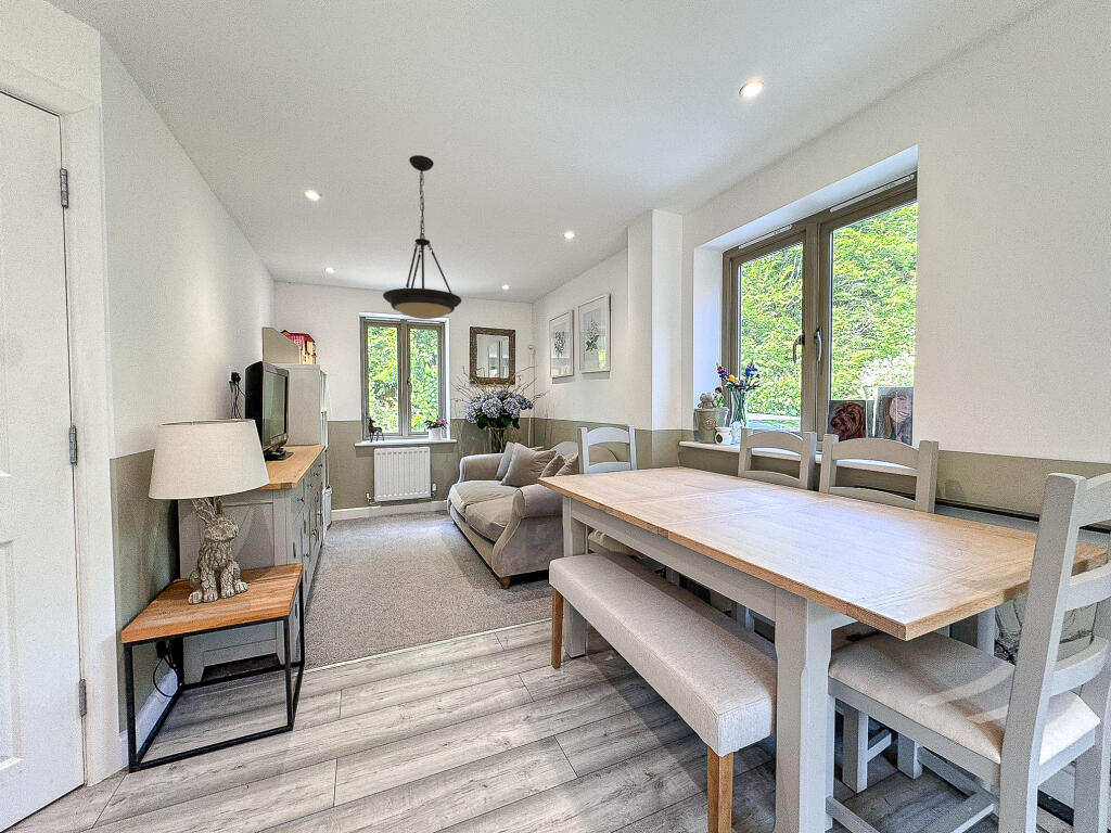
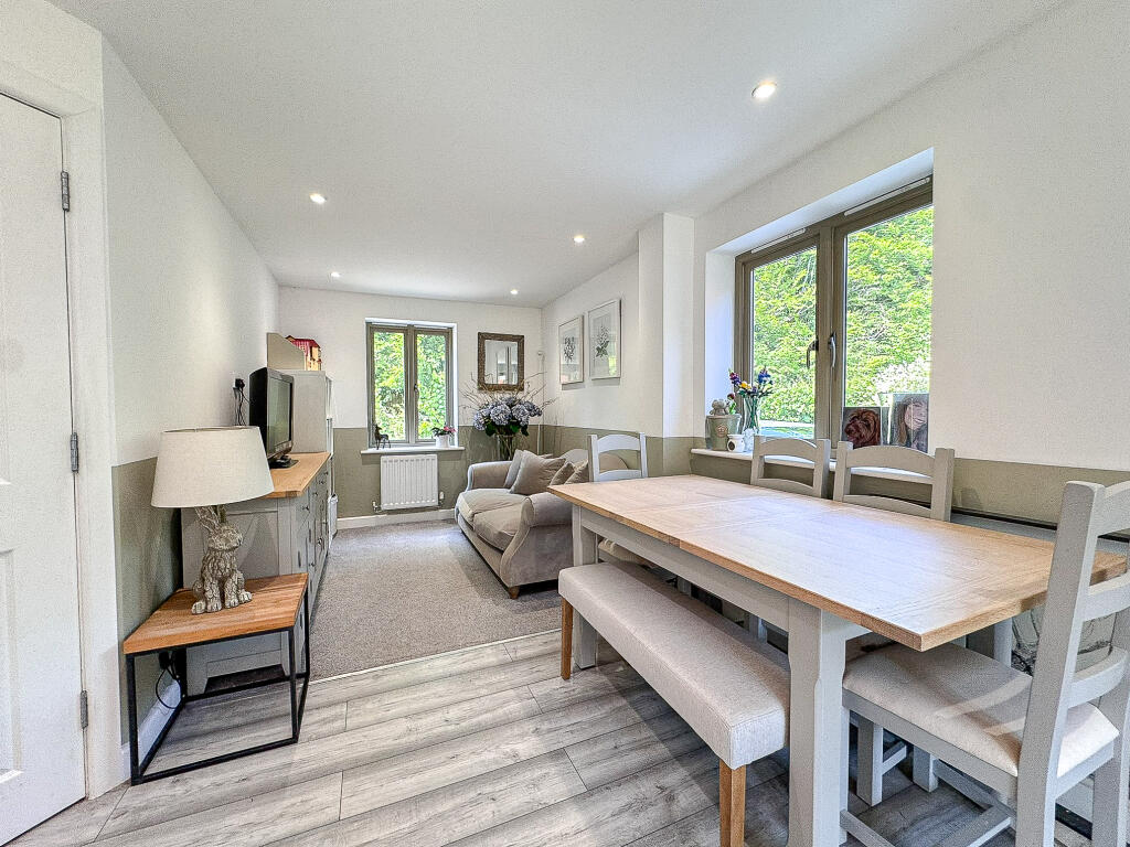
- light fixture [382,154,463,320]
